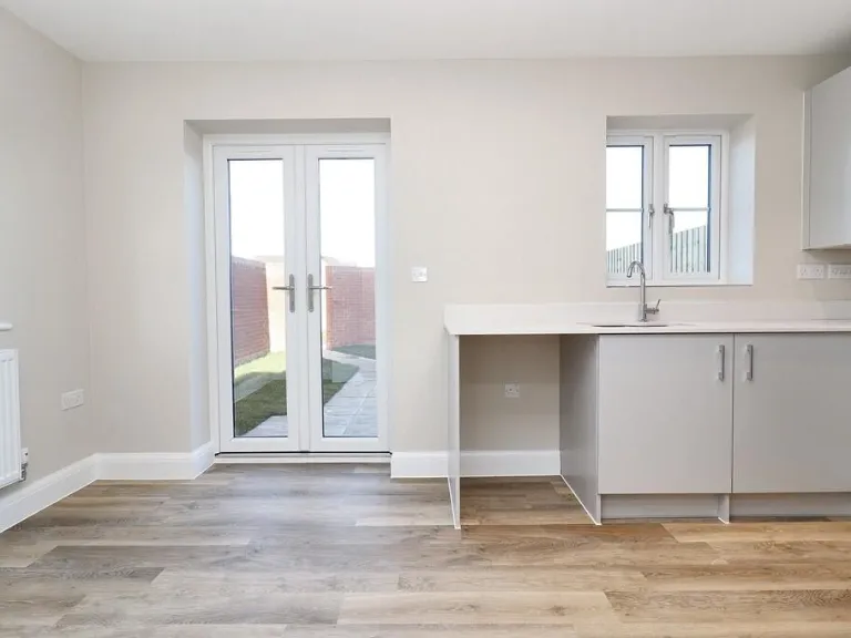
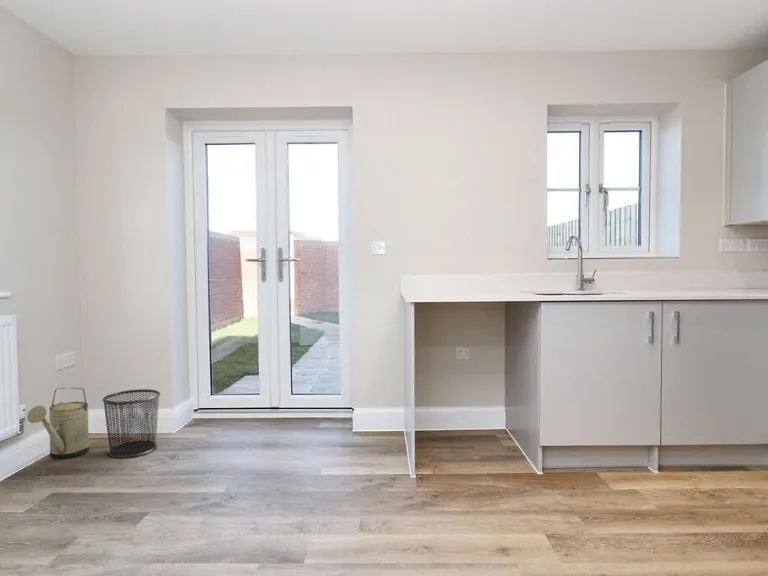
+ watering can [26,387,90,460]
+ waste bin [101,388,161,459]
